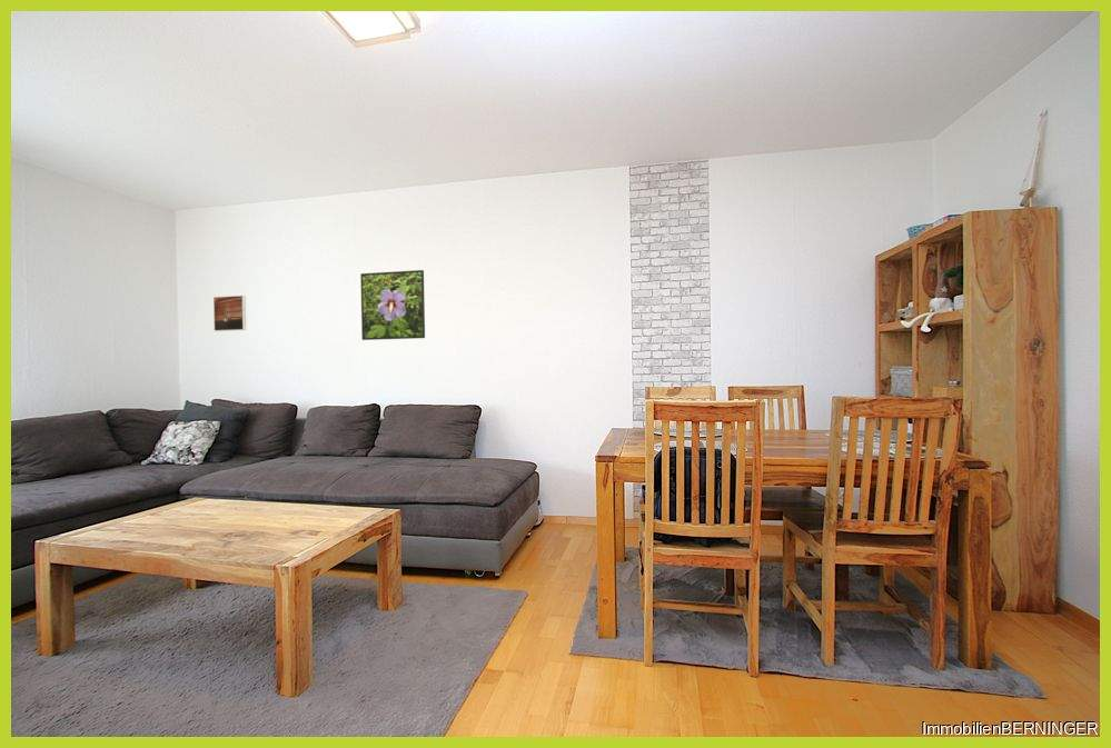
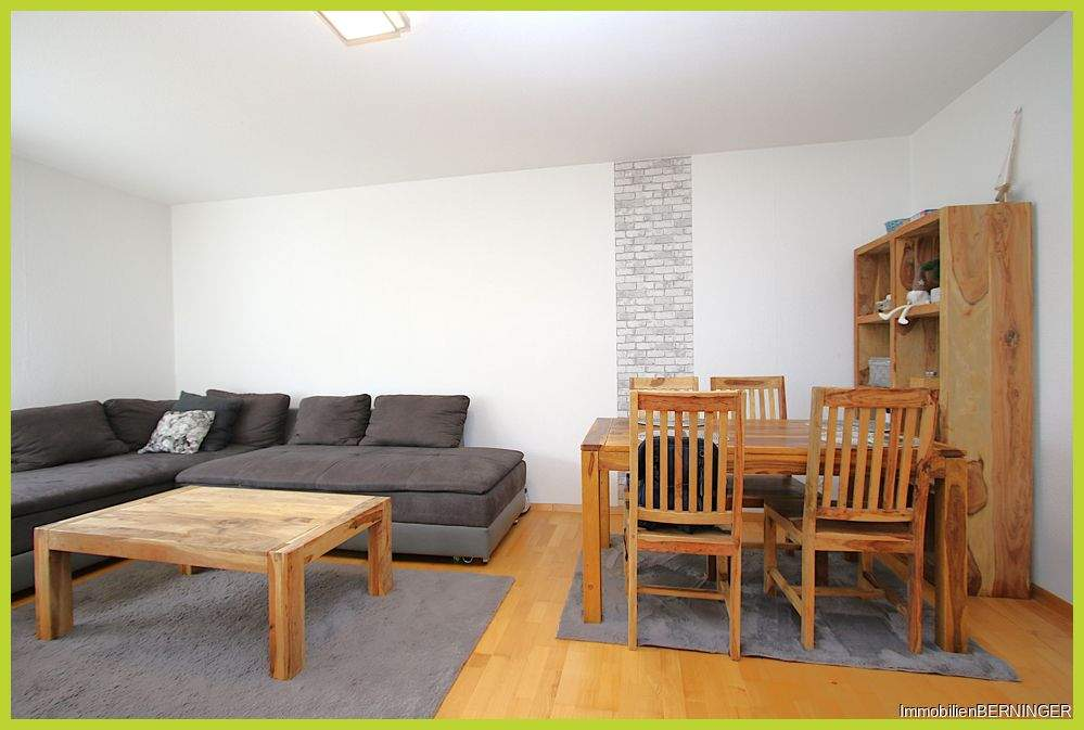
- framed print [212,295,247,332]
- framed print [359,269,426,341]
